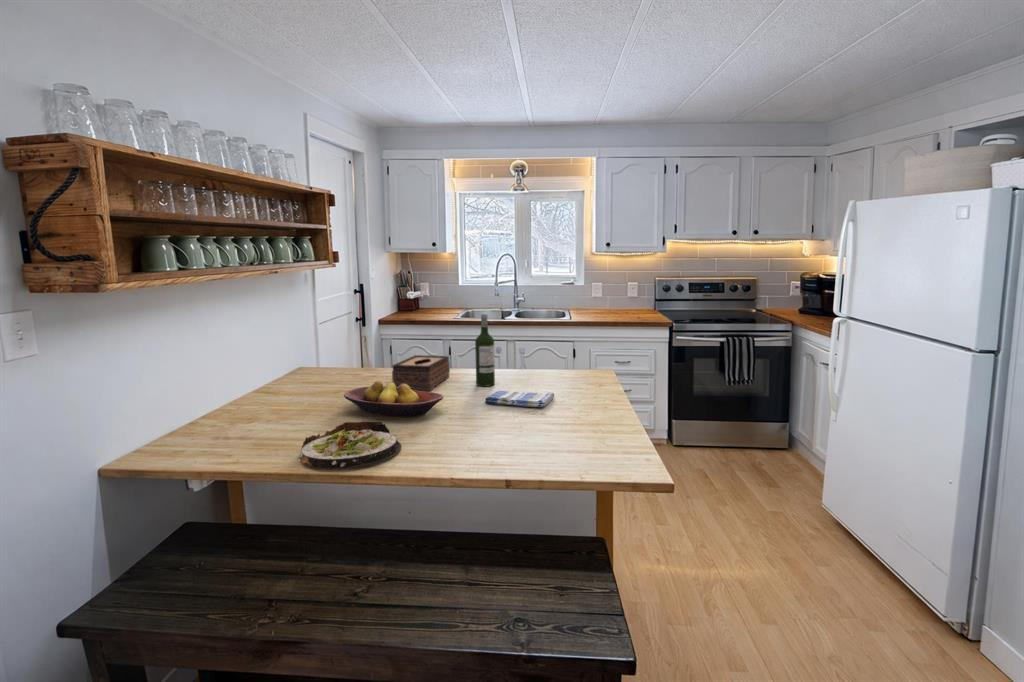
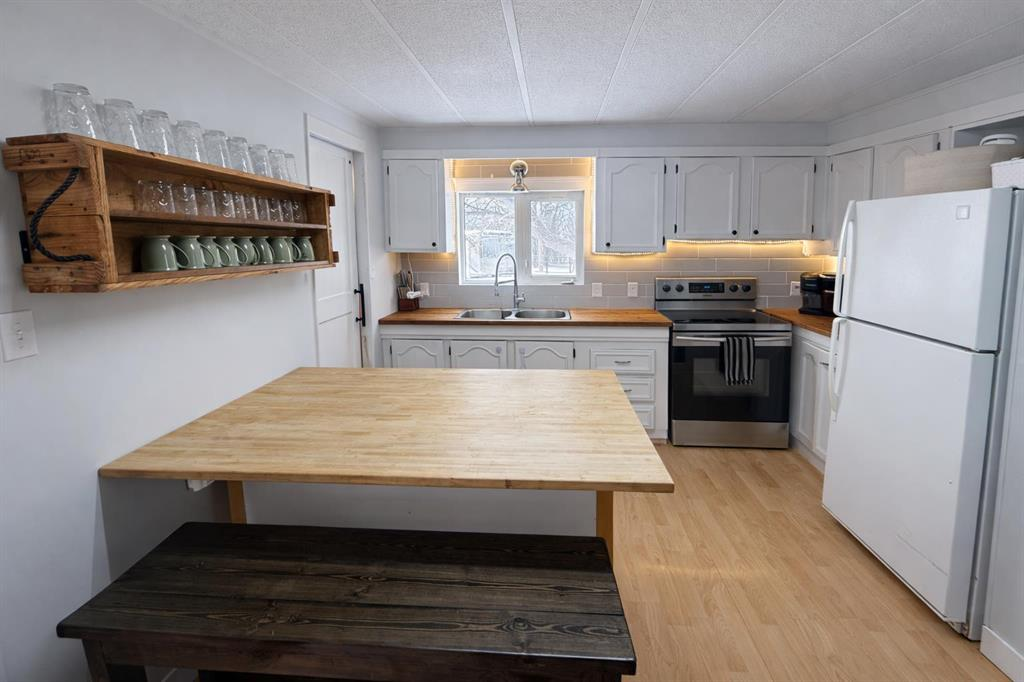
- dish towel [484,390,555,408]
- tissue box [391,354,451,391]
- fruit bowl [343,380,444,418]
- wine bottle [474,313,496,387]
- salad plate [298,421,402,471]
